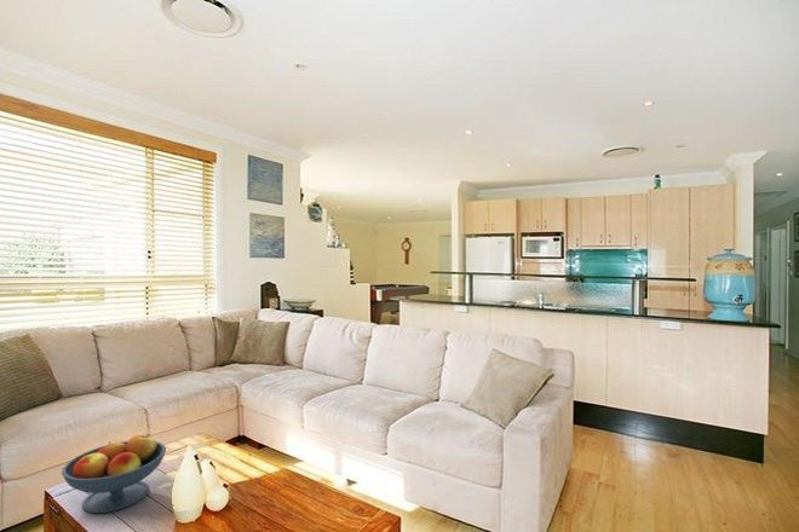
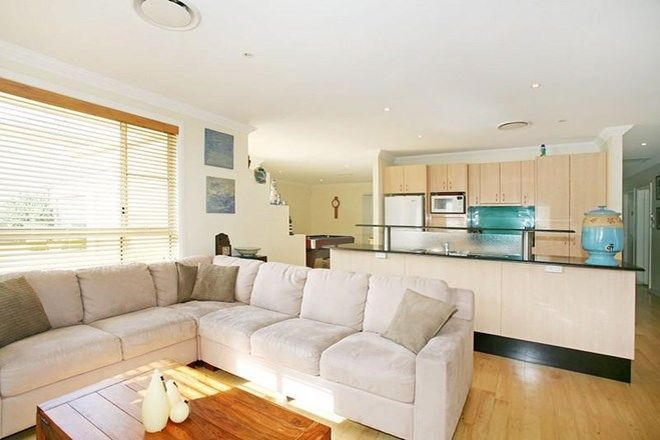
- fruit bowl [61,432,167,514]
